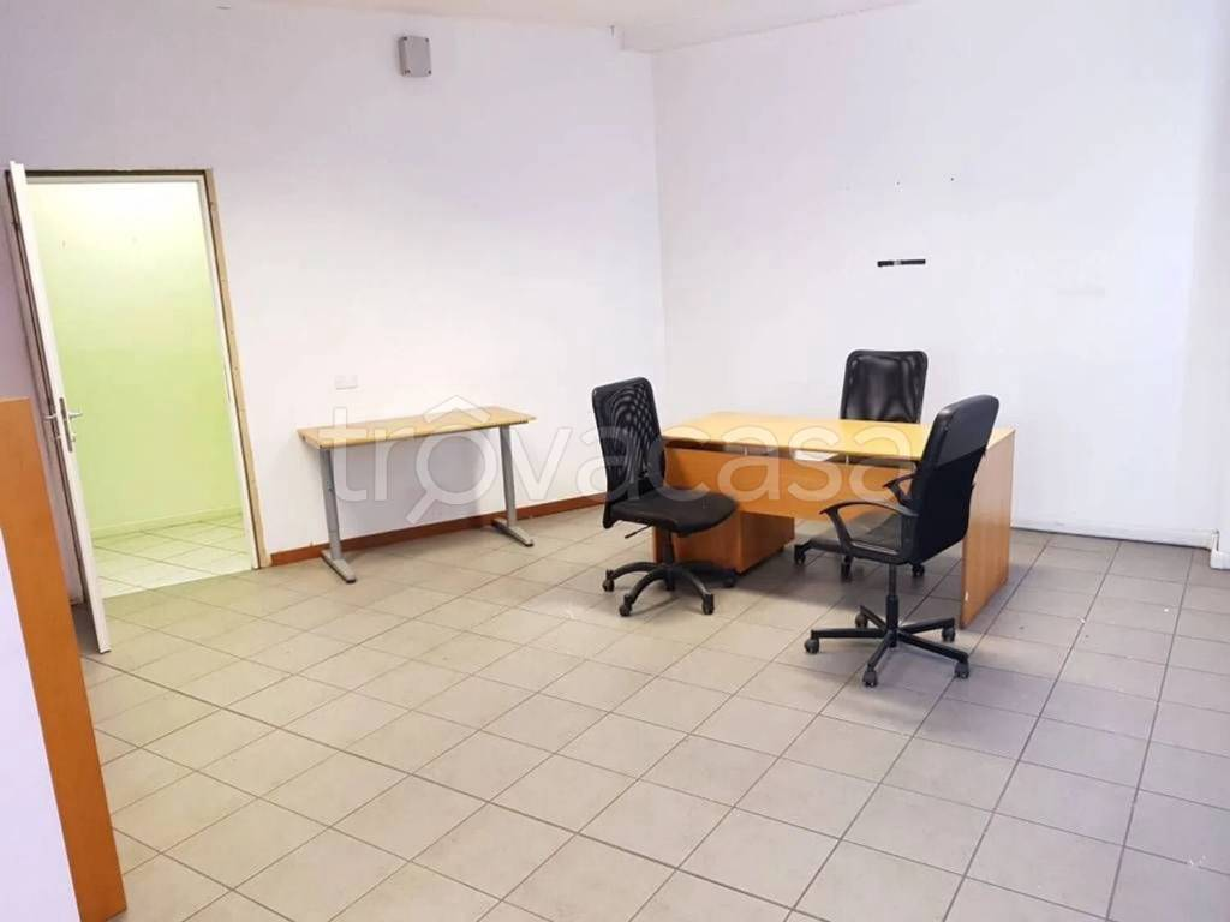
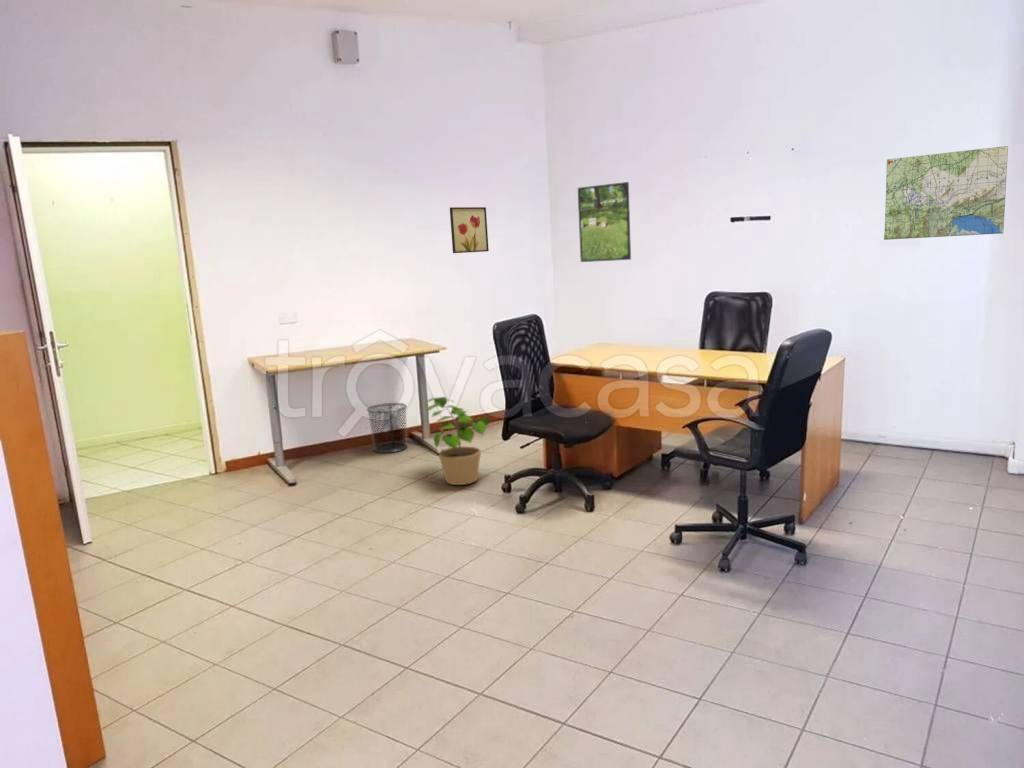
+ waste bin [366,402,408,454]
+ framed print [577,181,632,263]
+ potted plant [420,396,491,486]
+ wall art [449,206,490,254]
+ road map [883,145,1009,241]
